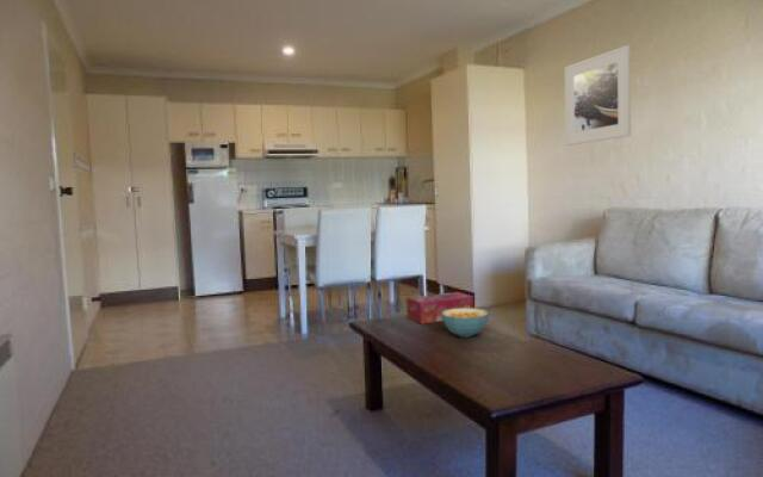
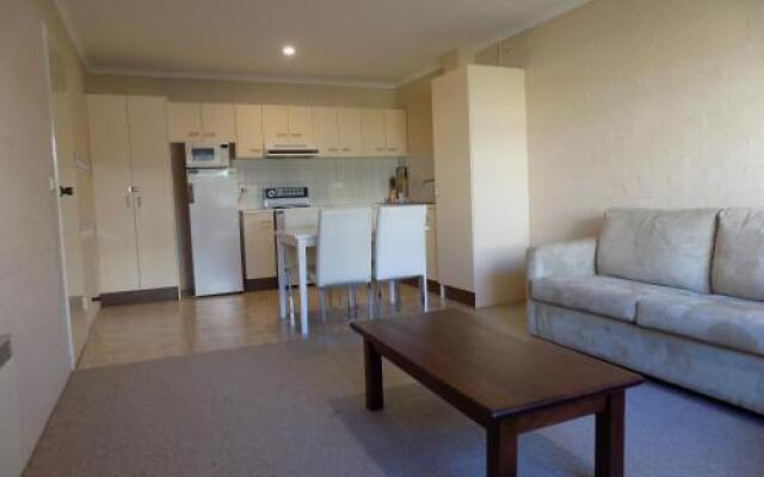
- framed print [564,44,632,147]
- cereal bowl [441,308,490,339]
- tissue box [405,291,474,326]
